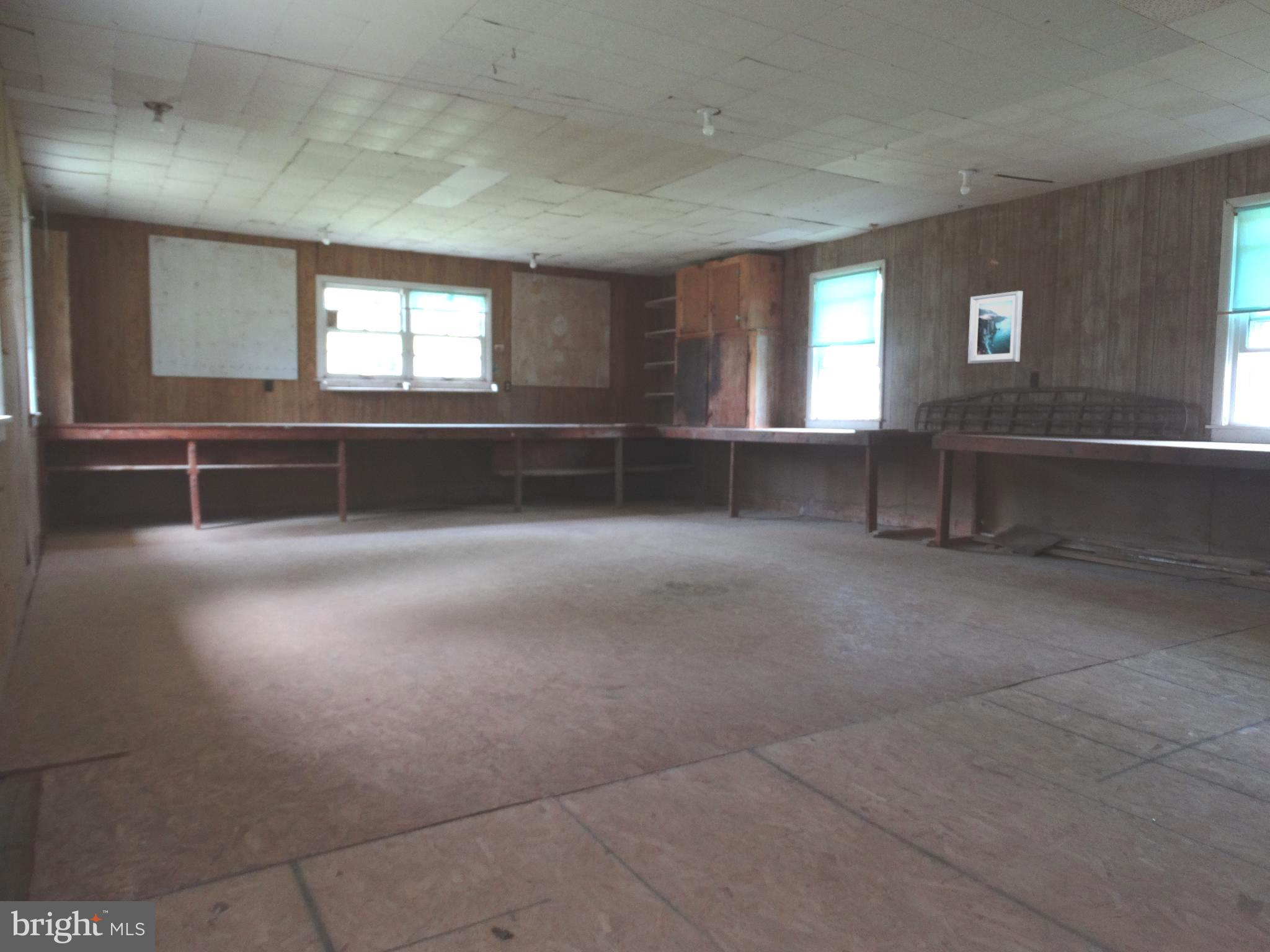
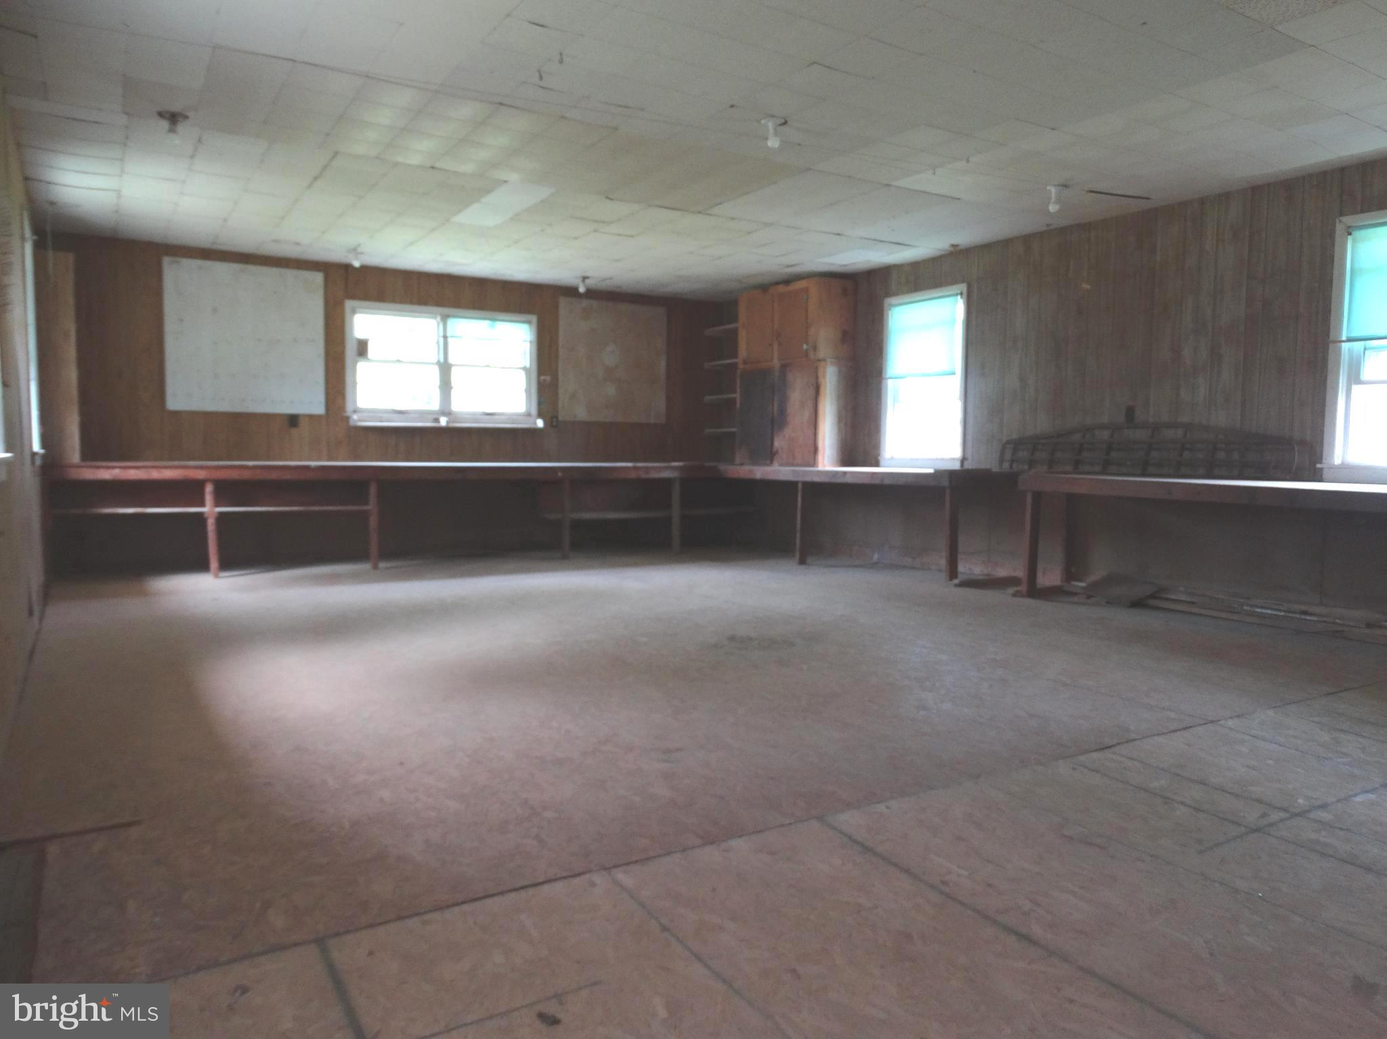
- wall art [967,290,1023,364]
